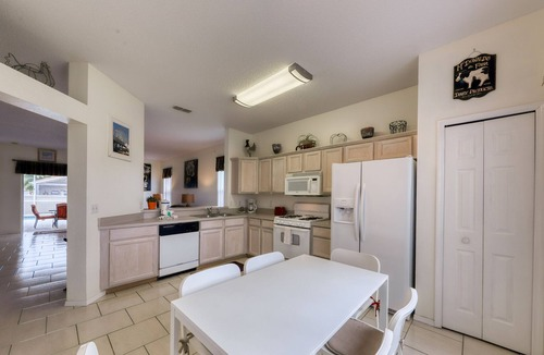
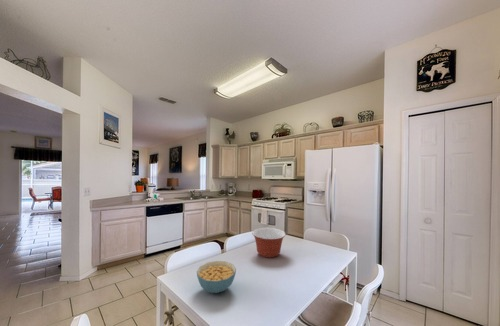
+ mixing bowl [251,227,287,259]
+ cereal bowl [196,260,237,294]
